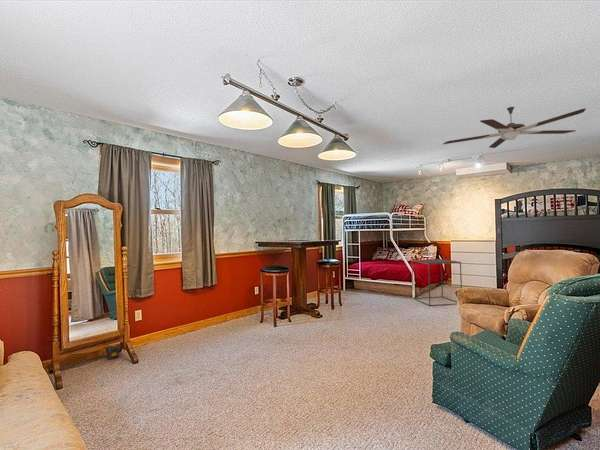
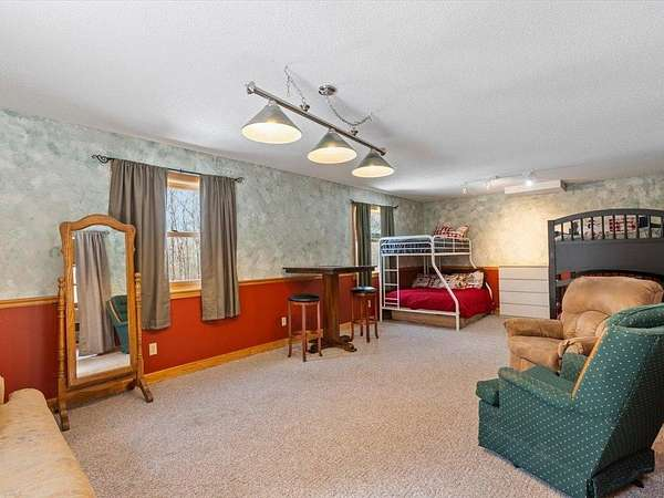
- side table [411,258,463,307]
- toy house [104,343,122,361]
- ceiling fan [442,106,587,149]
